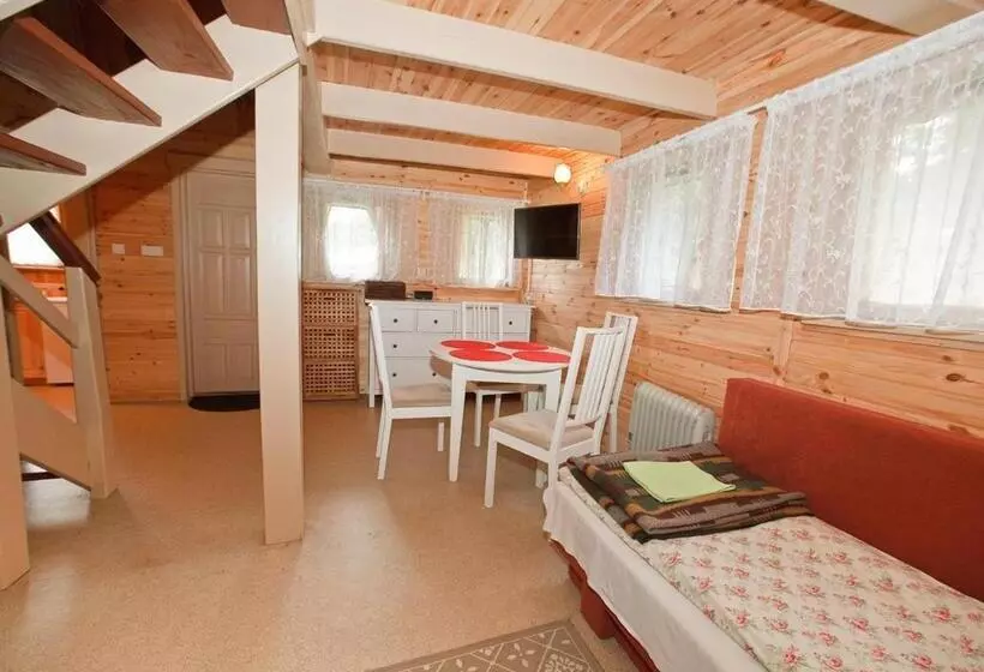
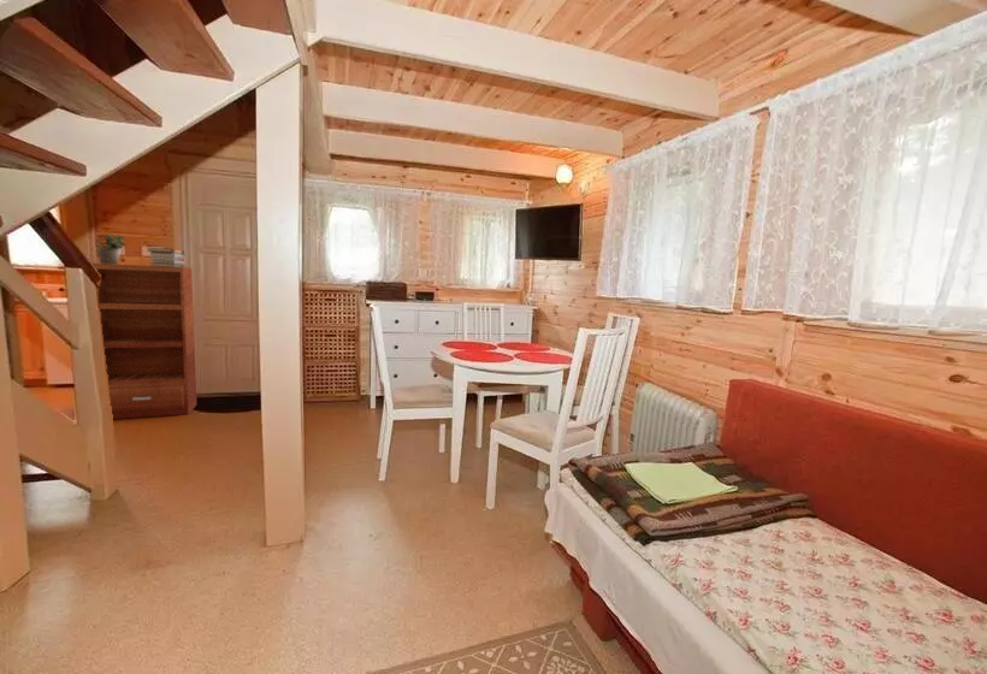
+ book stack [146,247,187,267]
+ potted plant [94,231,128,265]
+ bookshelf [91,262,197,420]
